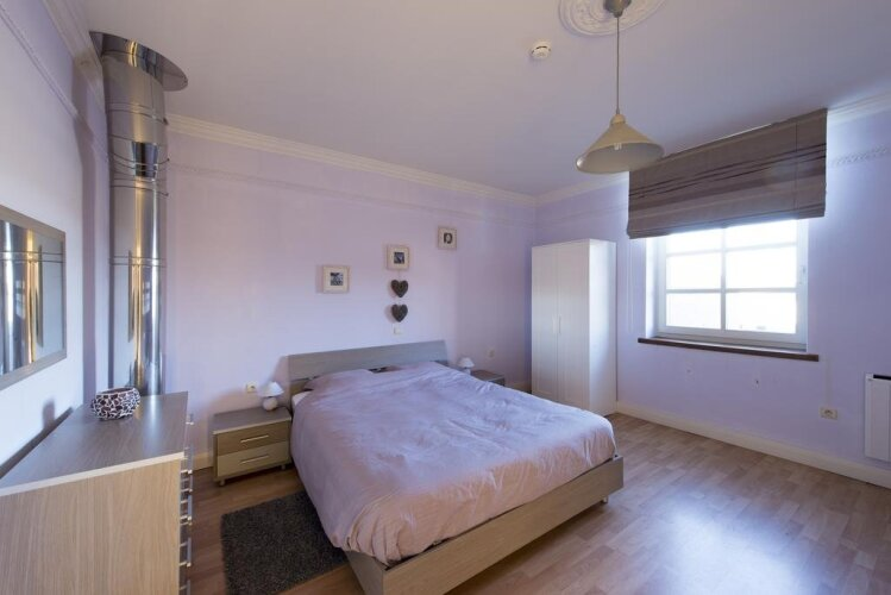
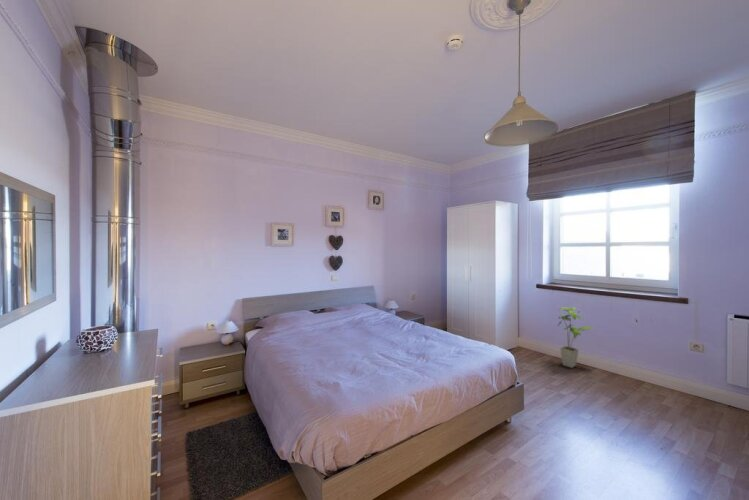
+ house plant [557,306,598,369]
